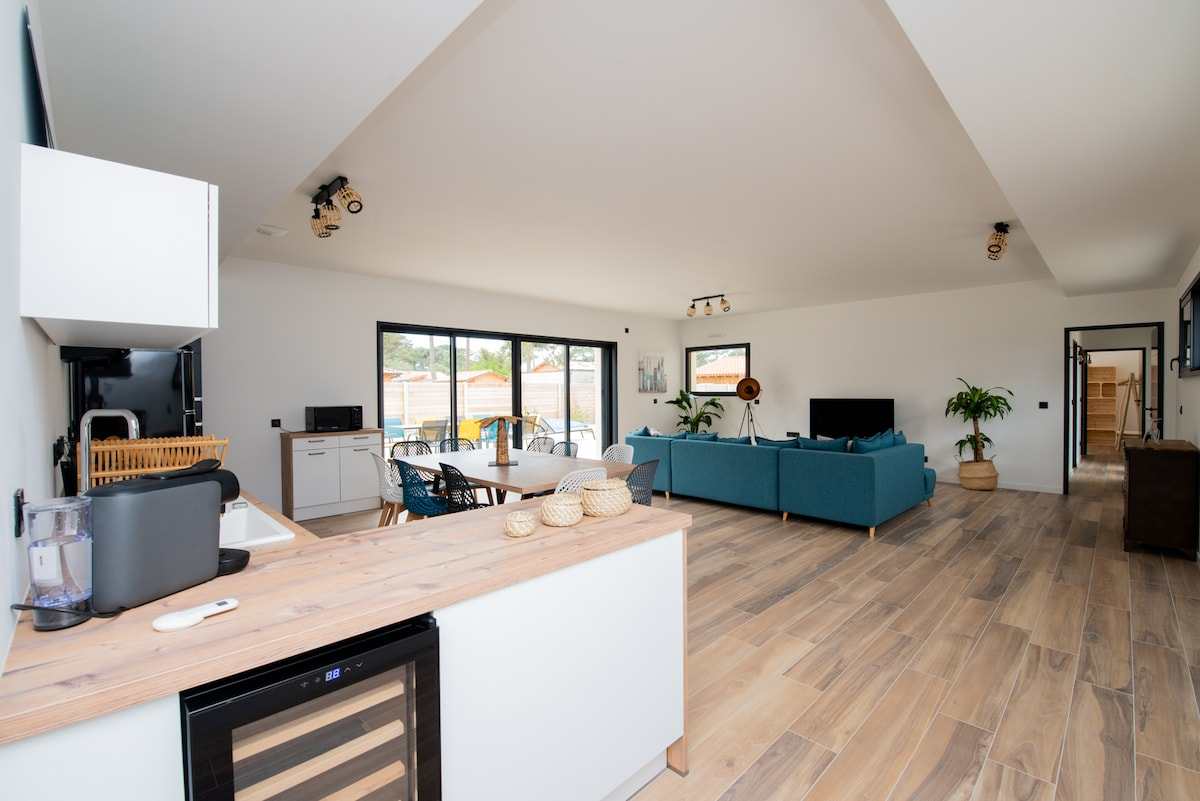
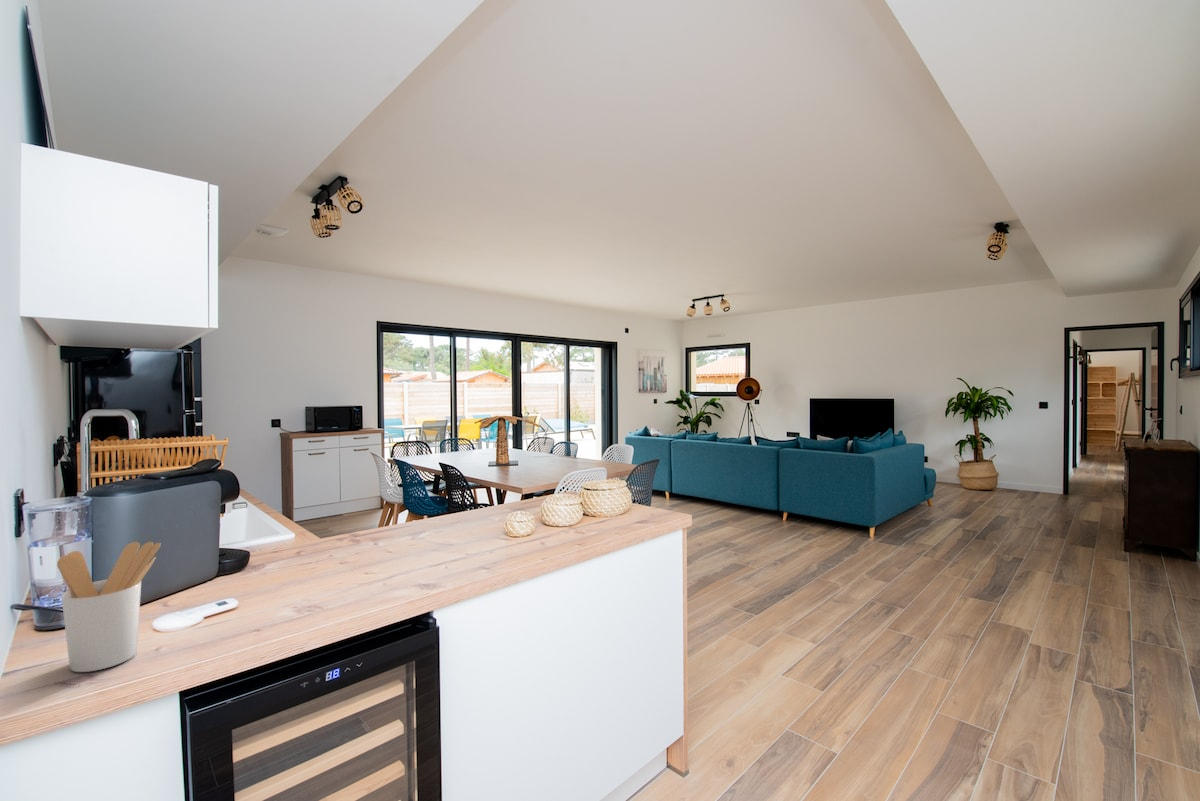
+ utensil holder [56,541,162,673]
